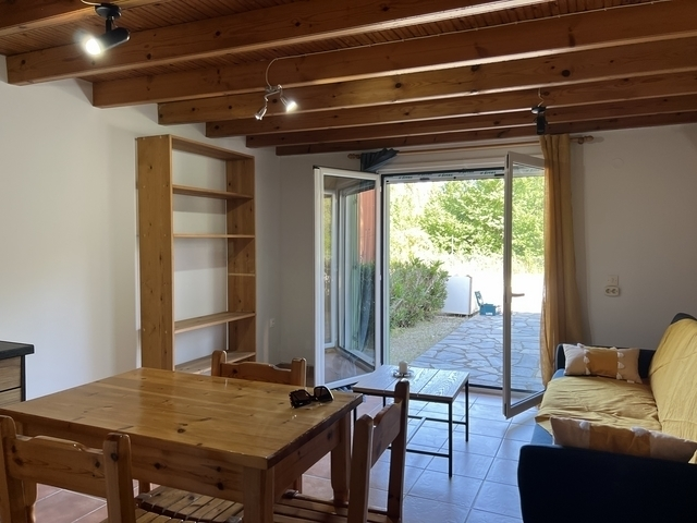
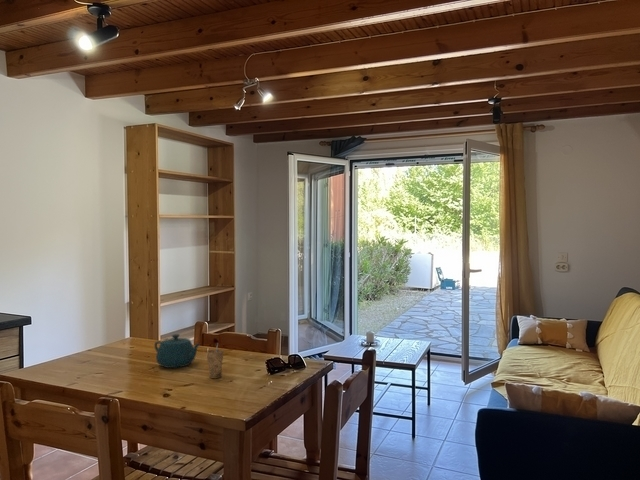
+ cup [206,342,224,379]
+ teapot [153,333,201,369]
